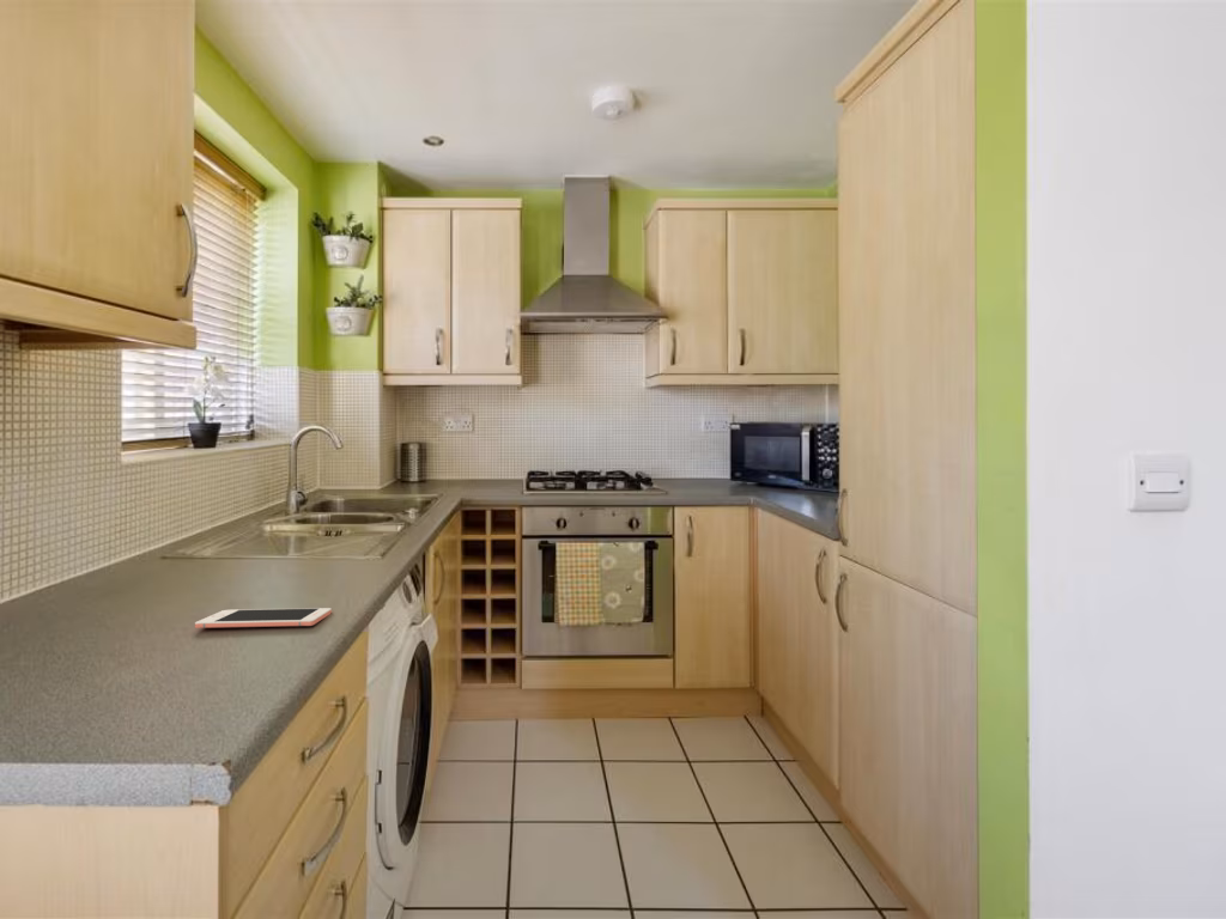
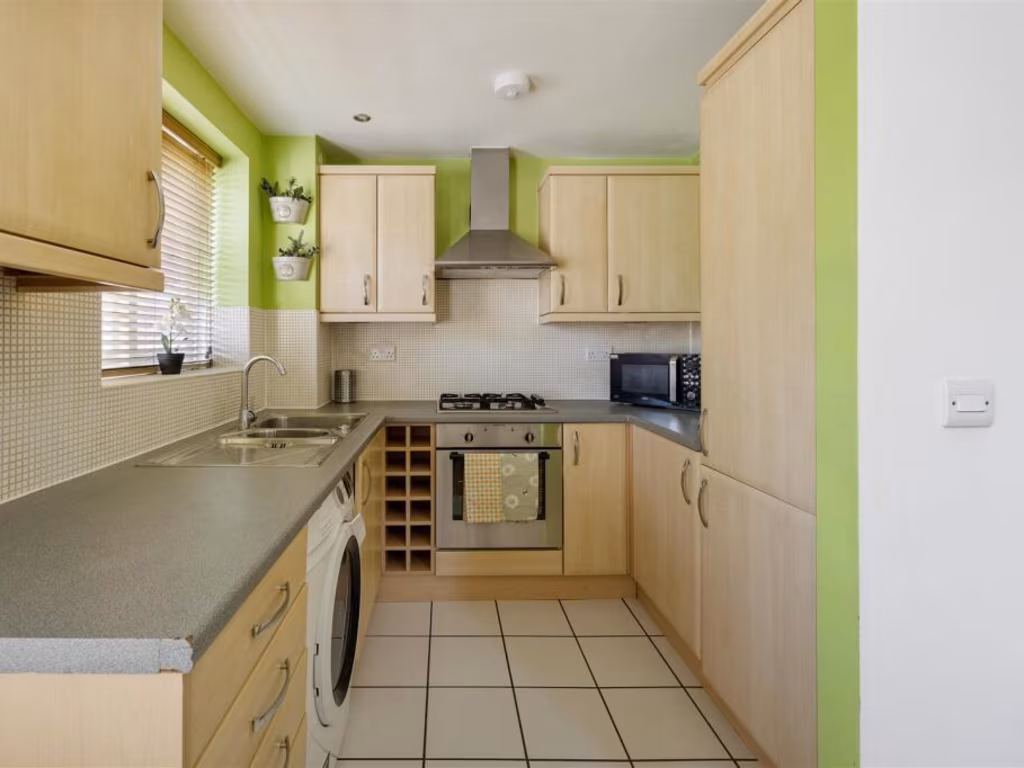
- cell phone [194,607,333,629]
